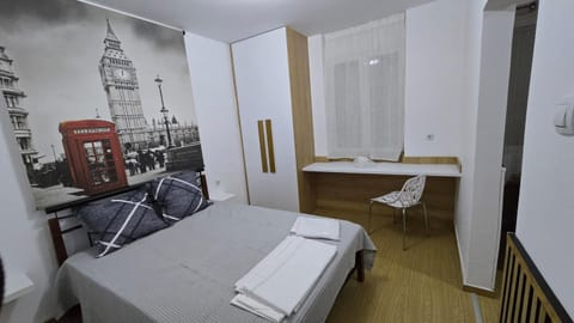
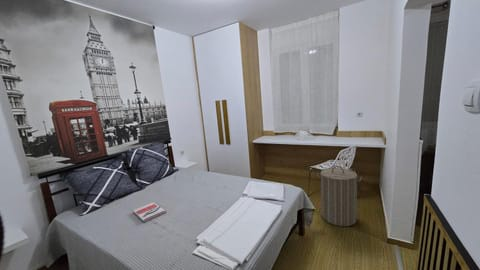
+ book [132,201,167,223]
+ laundry hamper [316,165,363,227]
